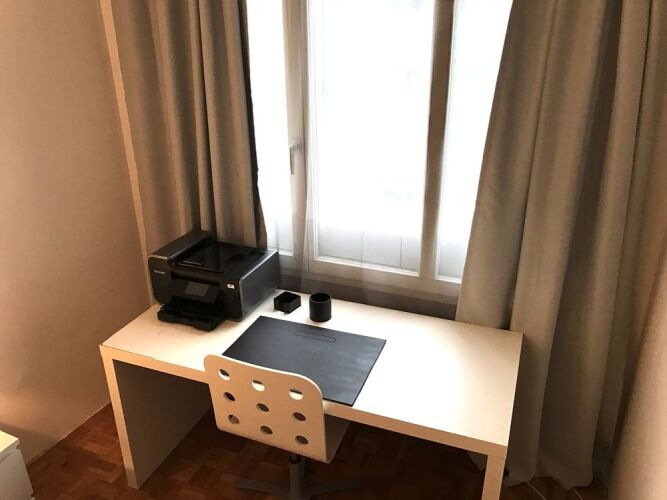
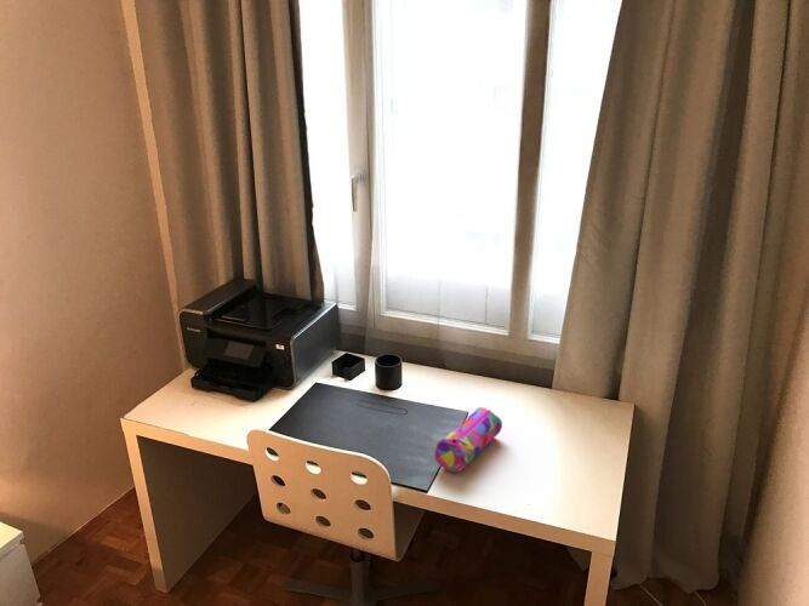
+ pencil case [433,406,503,473]
